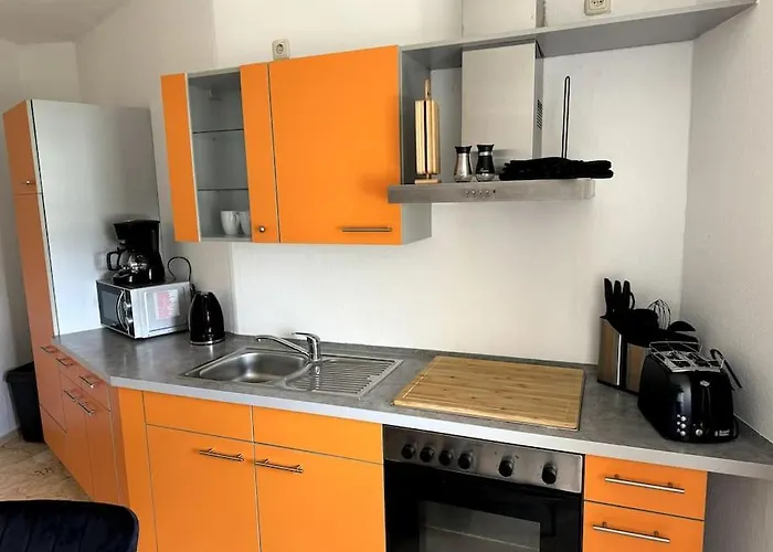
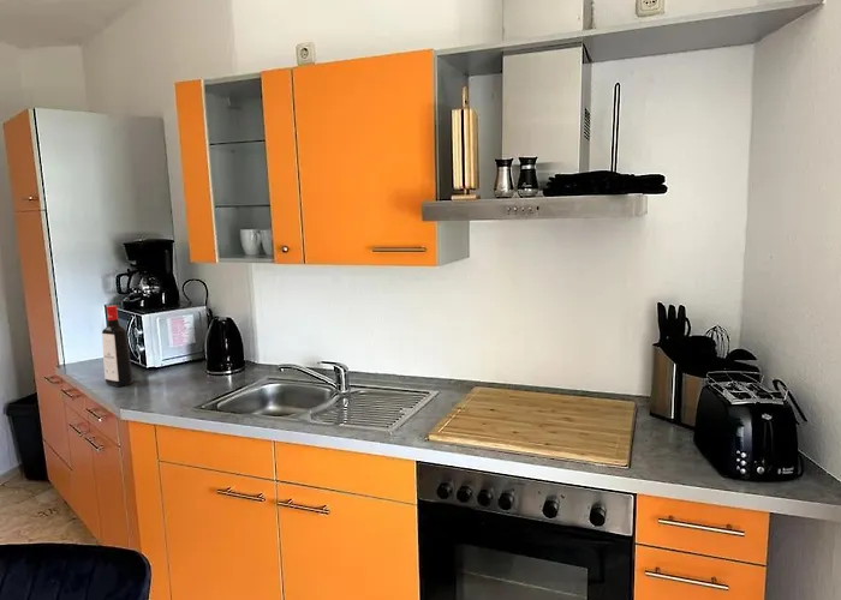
+ liquor bottle [101,305,133,388]
